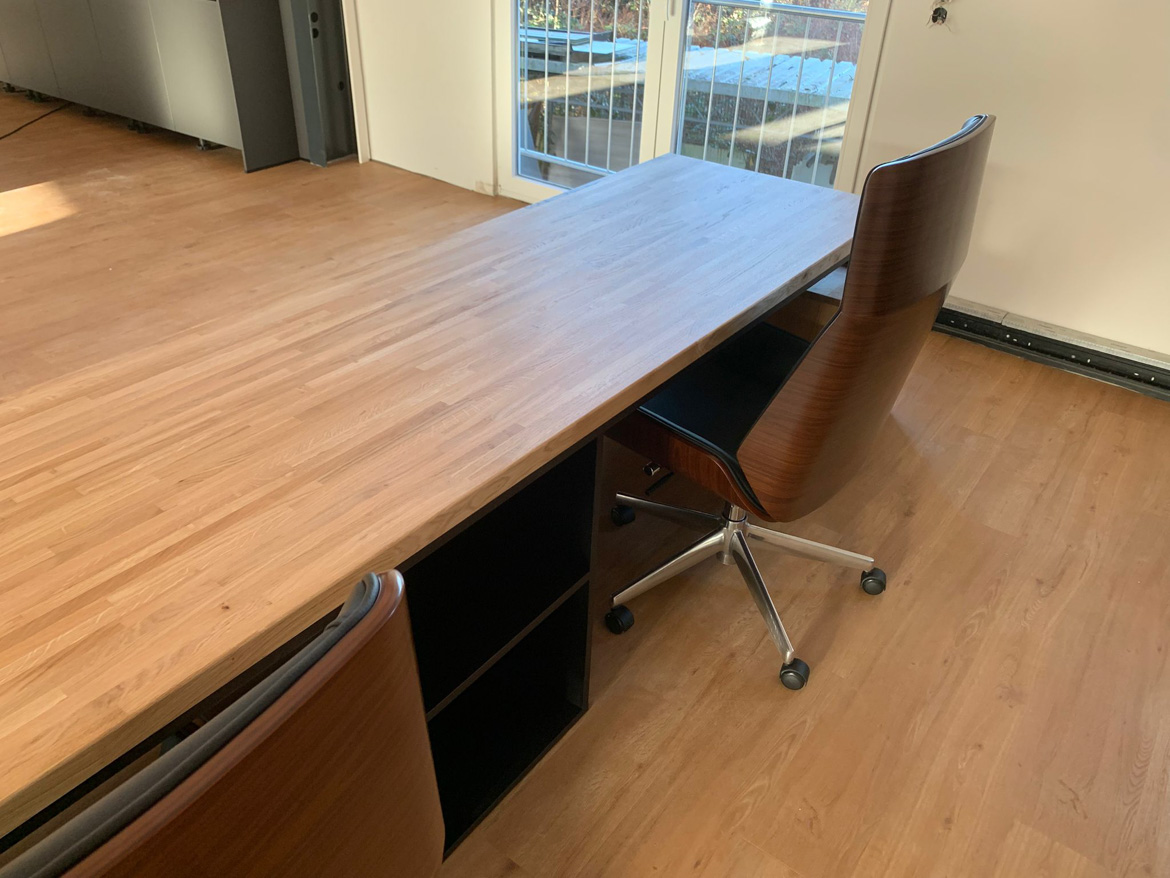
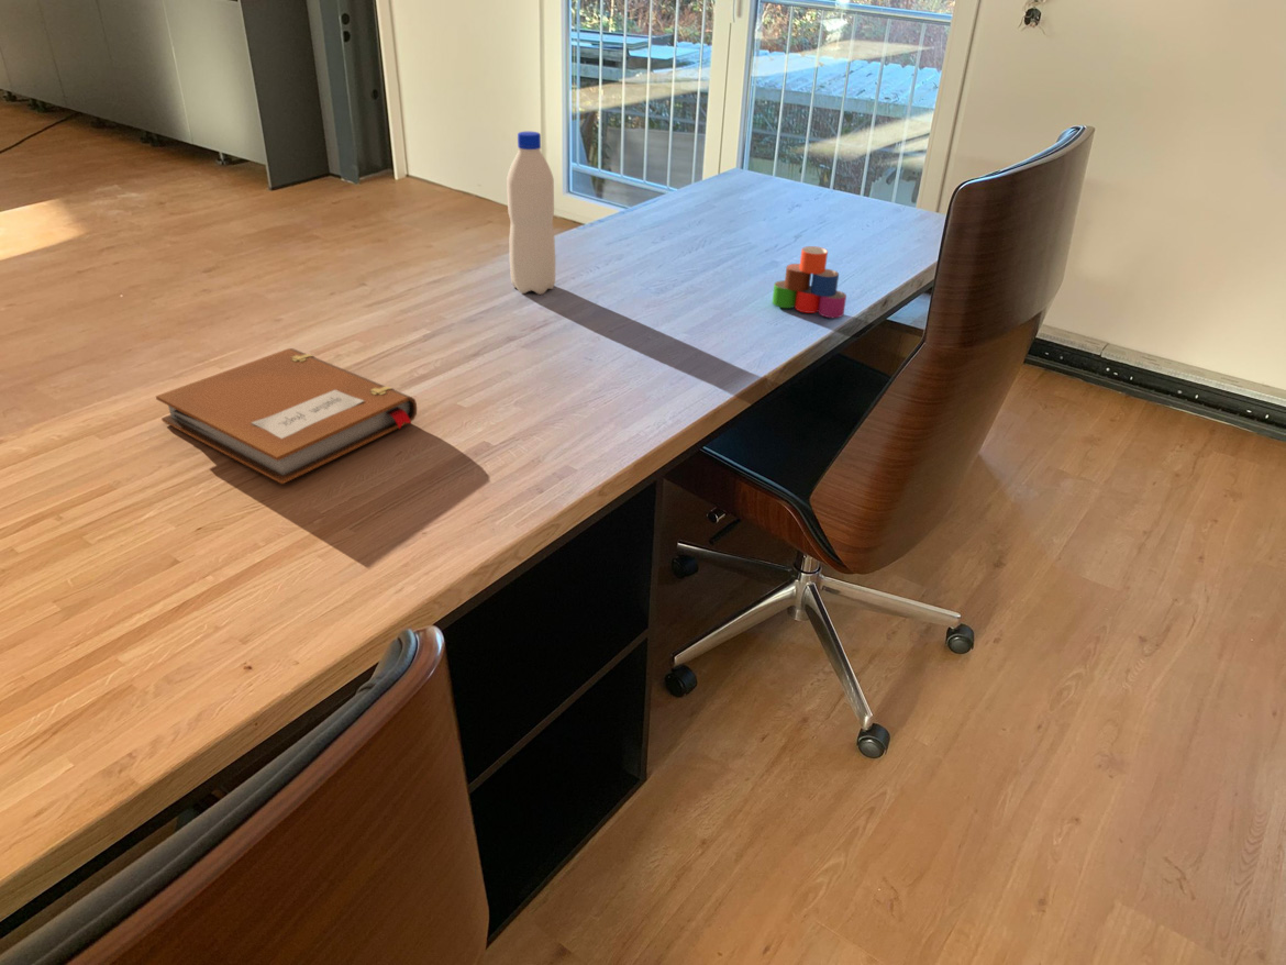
+ notebook [155,347,418,485]
+ mug [772,245,847,319]
+ water bottle [506,131,556,296]
